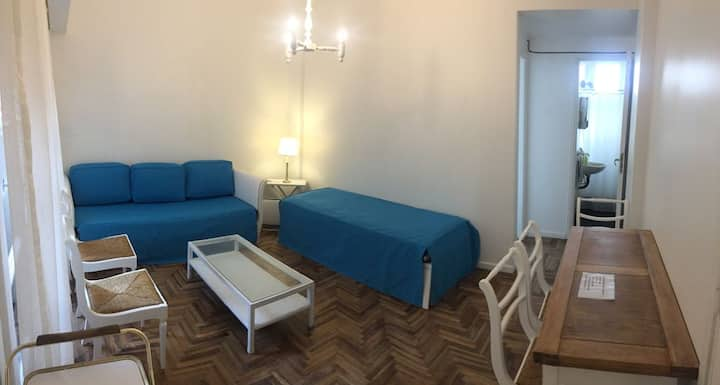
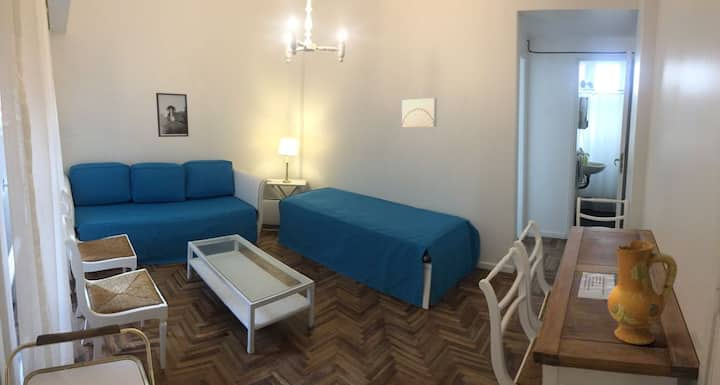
+ ceramic jug [607,240,678,346]
+ wall art [401,97,438,128]
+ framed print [155,92,190,138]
